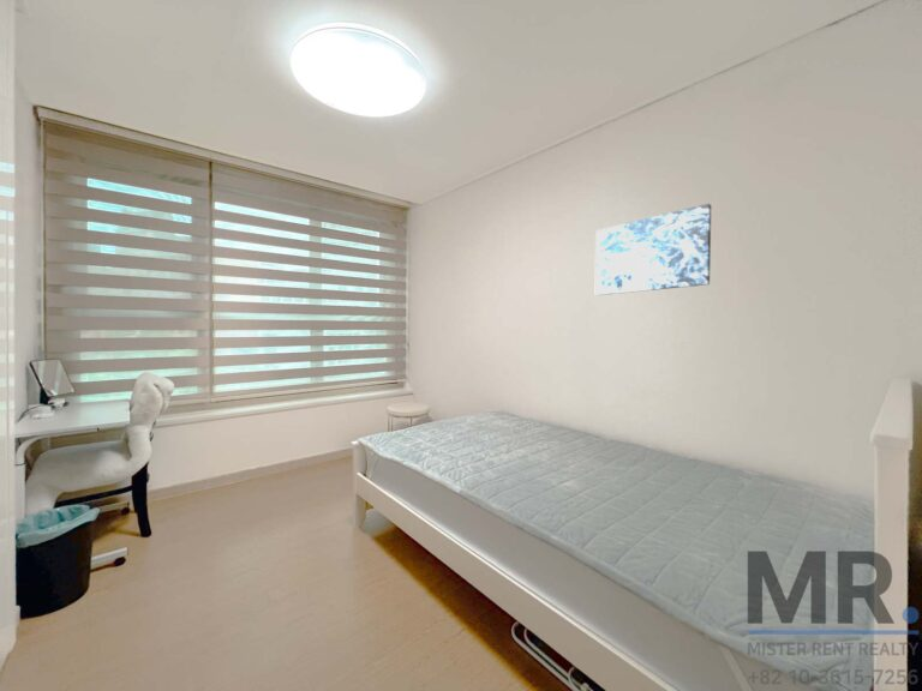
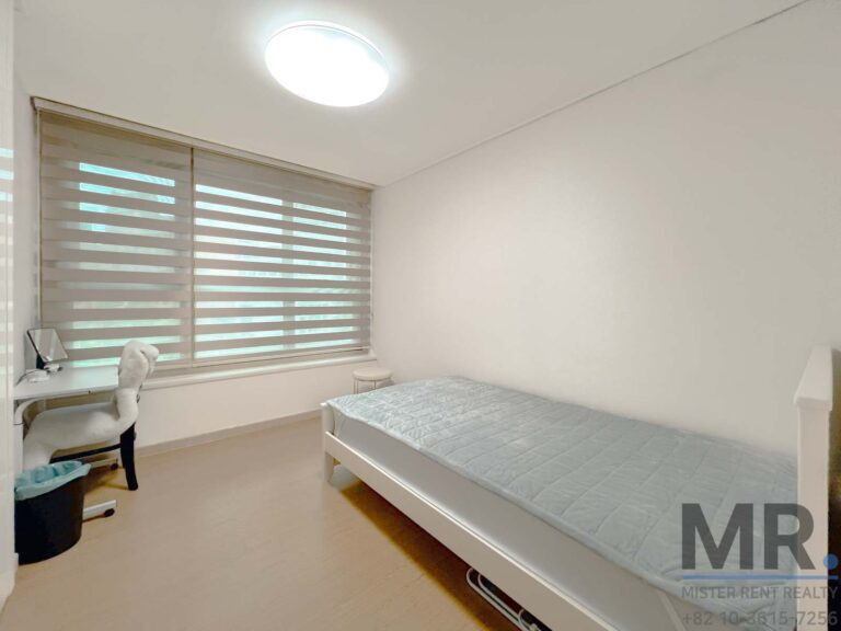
- wall art [594,203,712,296]
